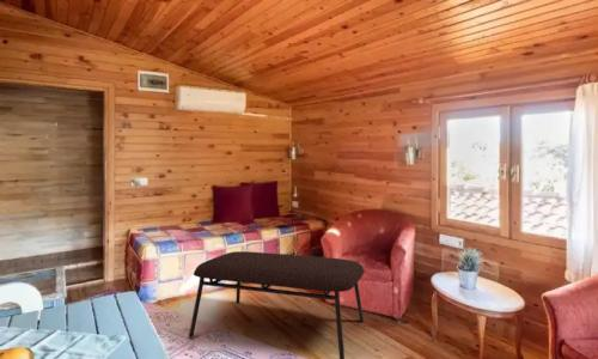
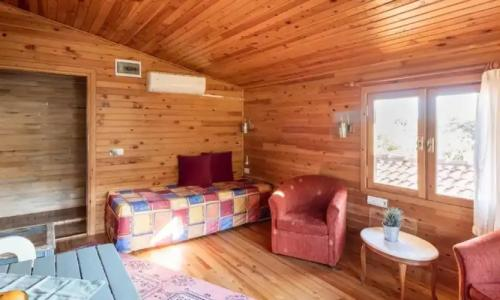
- coffee table [188,250,366,359]
